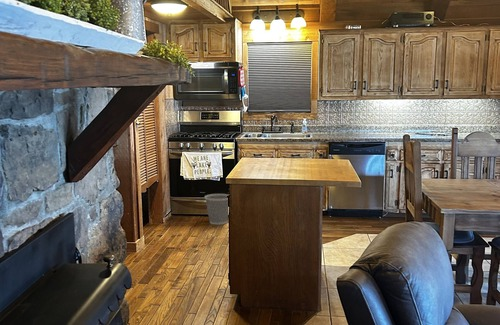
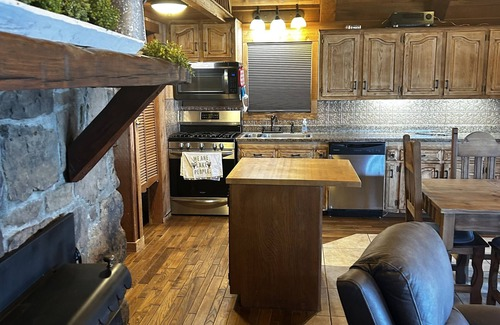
- wastebasket [204,193,229,226]
